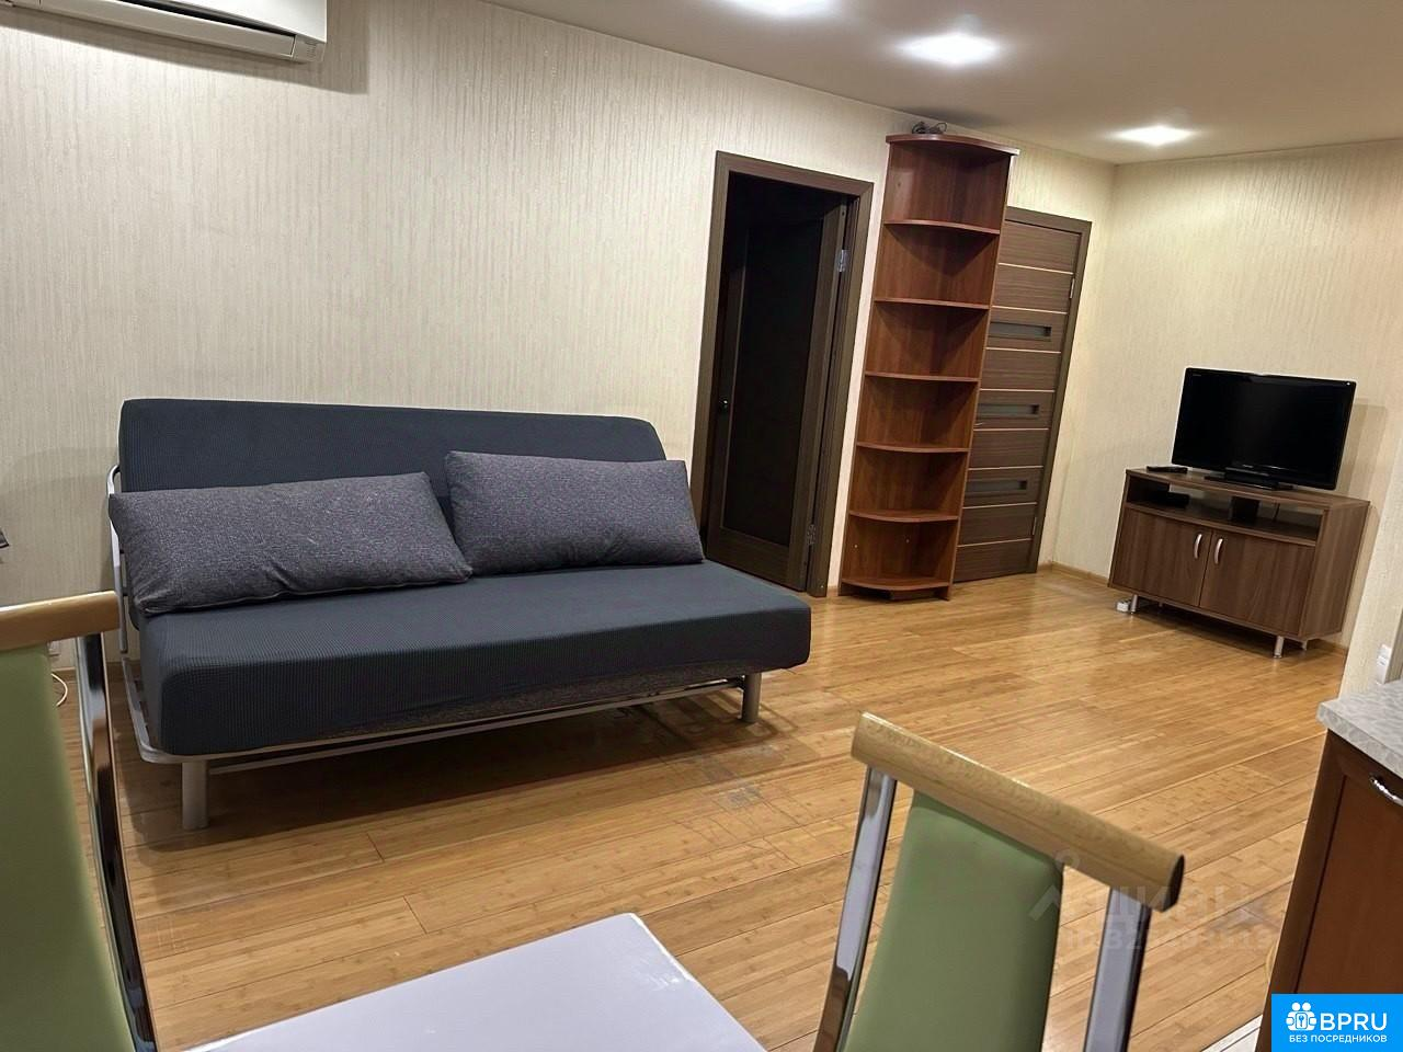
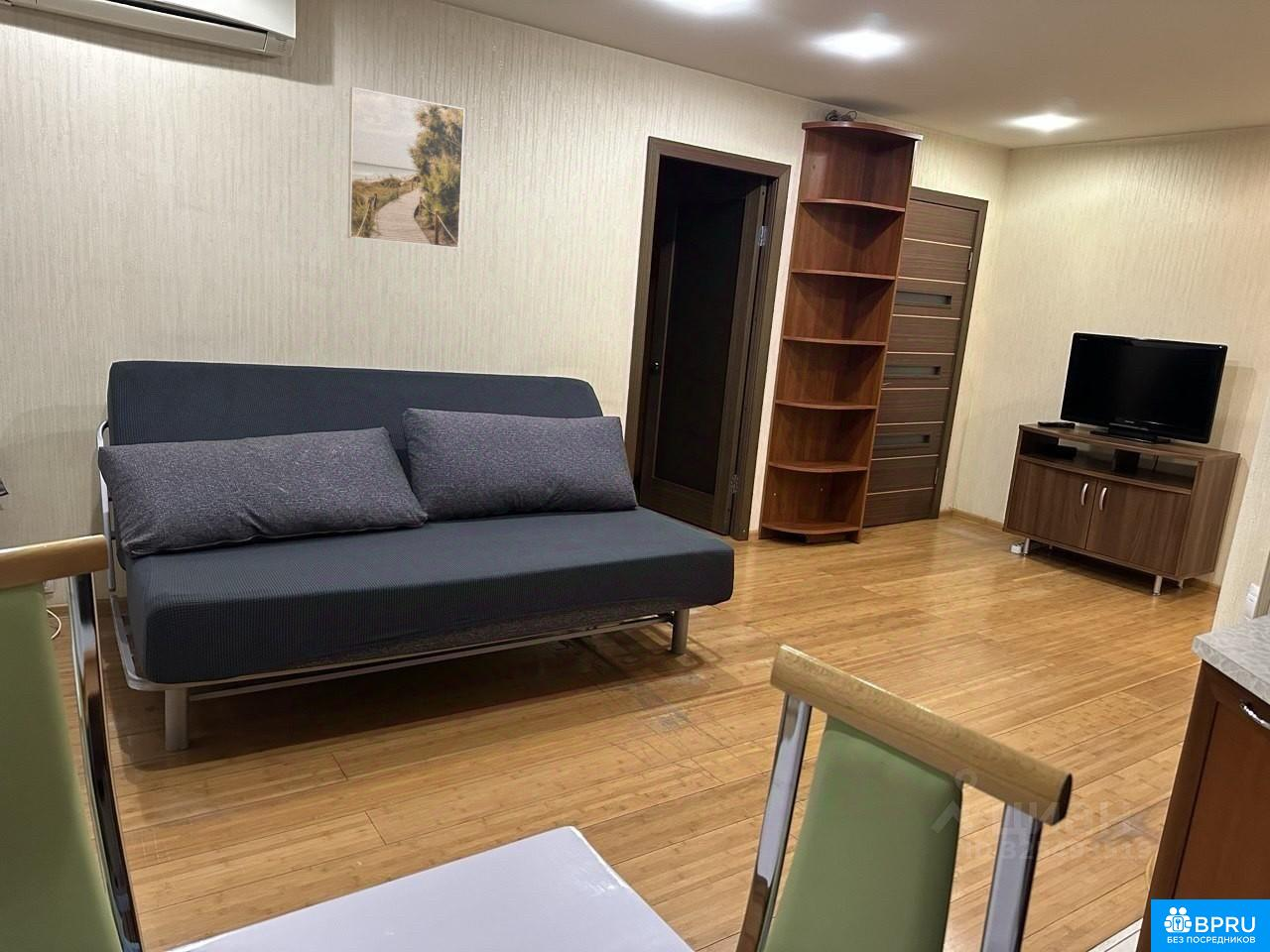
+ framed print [346,86,465,250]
